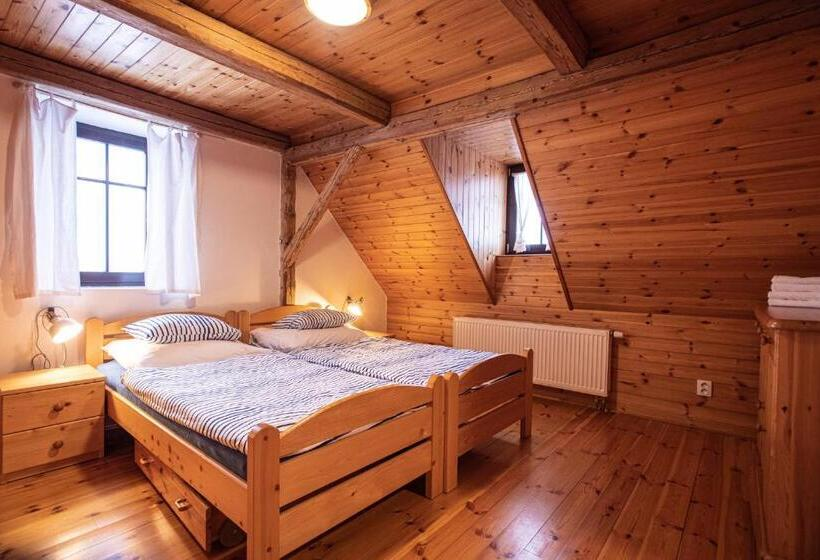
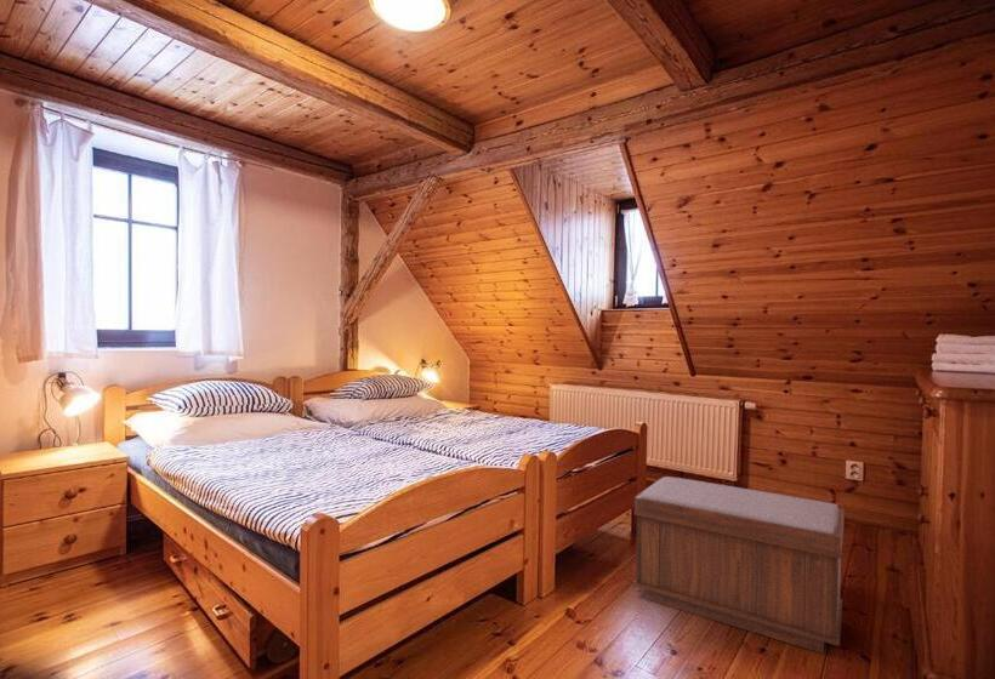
+ bench [632,475,845,655]
